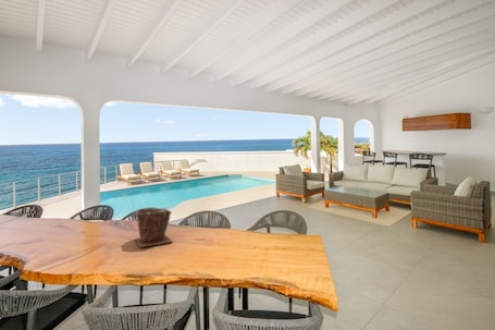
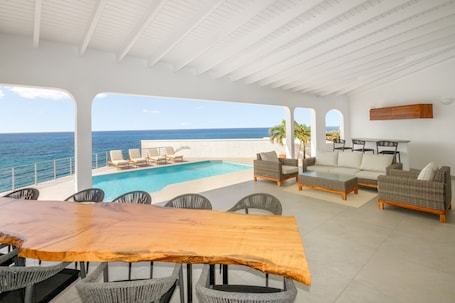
- plant pot [134,207,174,248]
